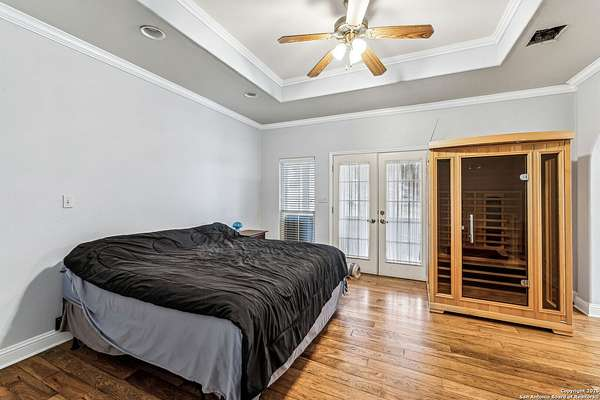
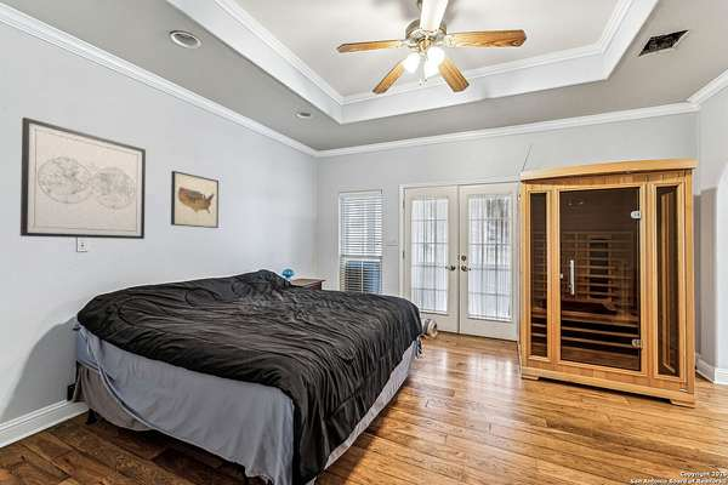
+ wall art [170,170,220,229]
+ wall art [19,116,147,240]
